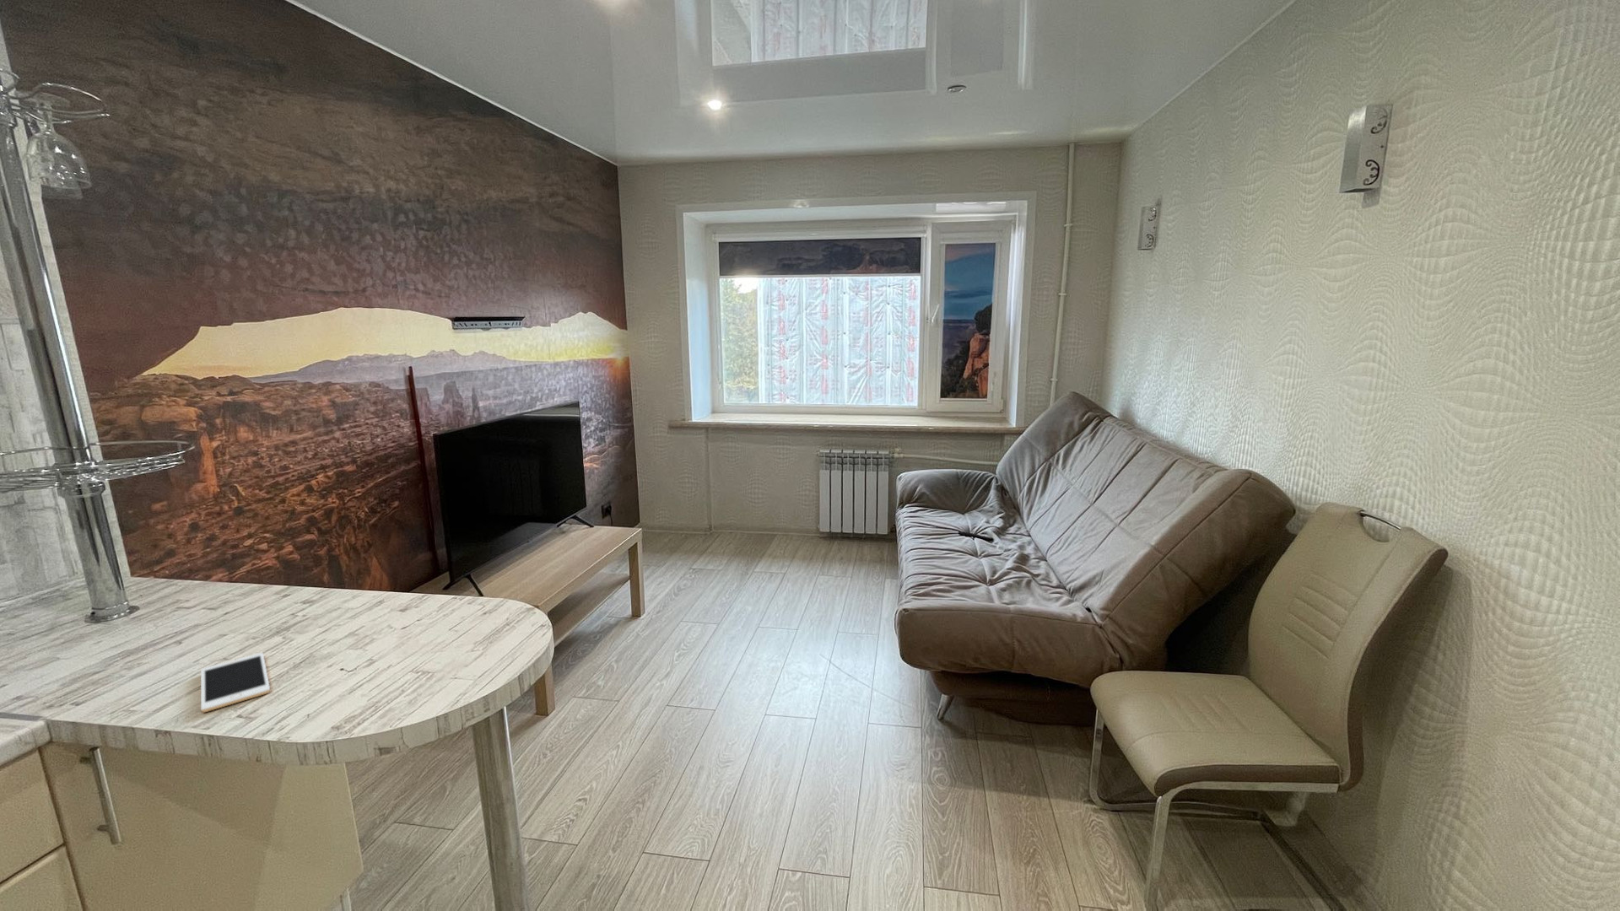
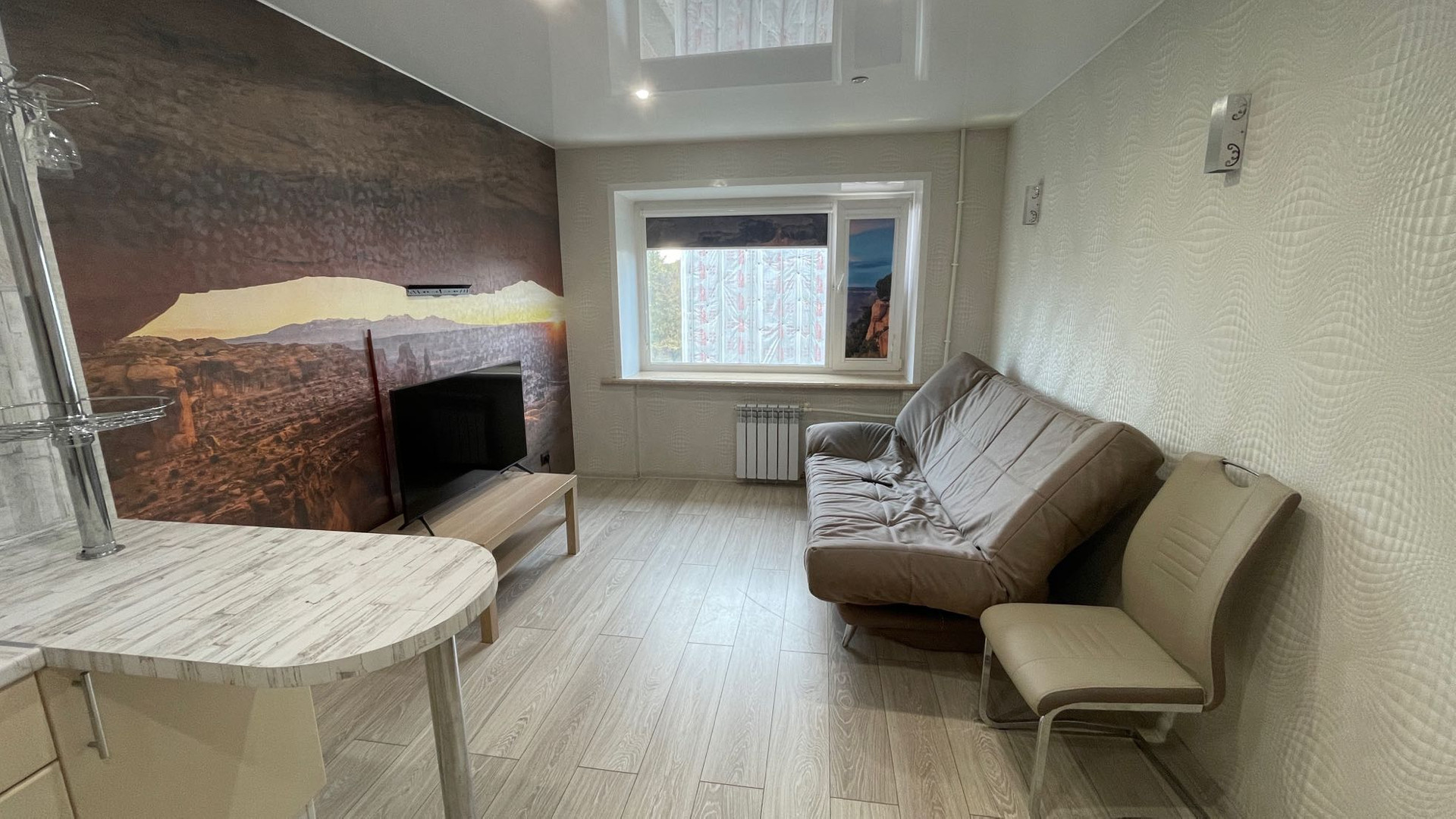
- cell phone [200,652,270,713]
